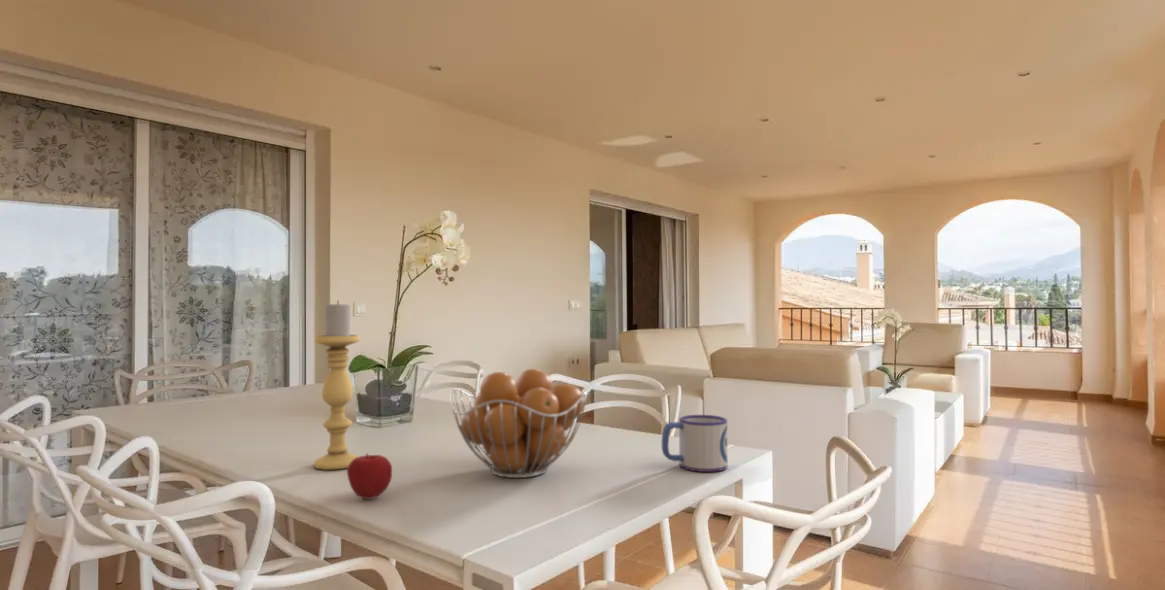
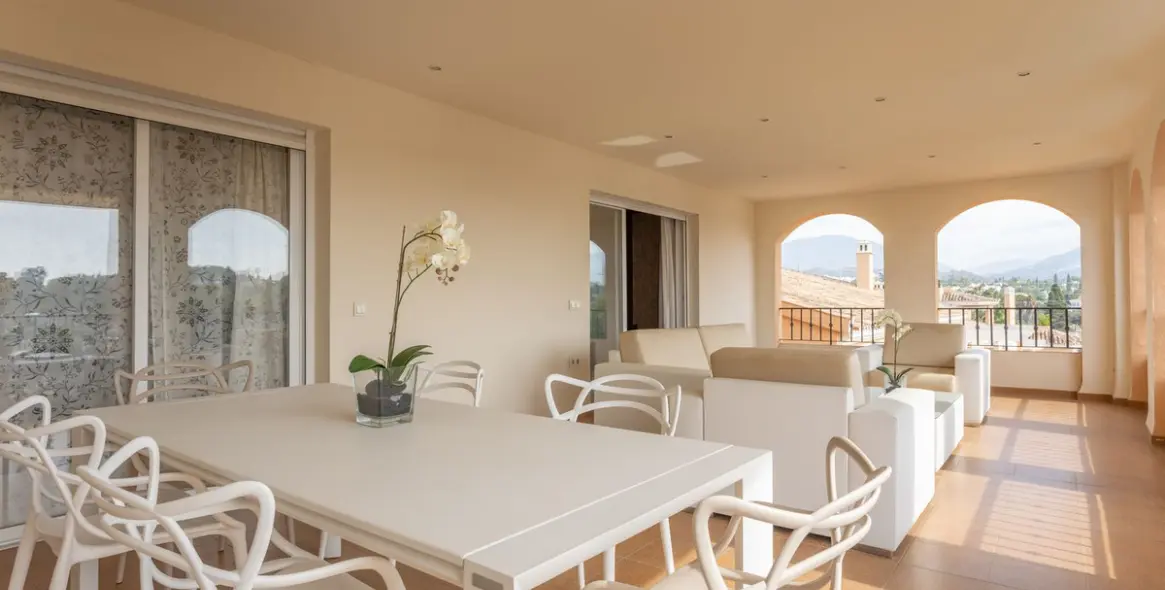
- mug [661,414,728,473]
- candle holder [312,300,361,471]
- apple [346,452,393,501]
- fruit basket [450,368,588,479]
